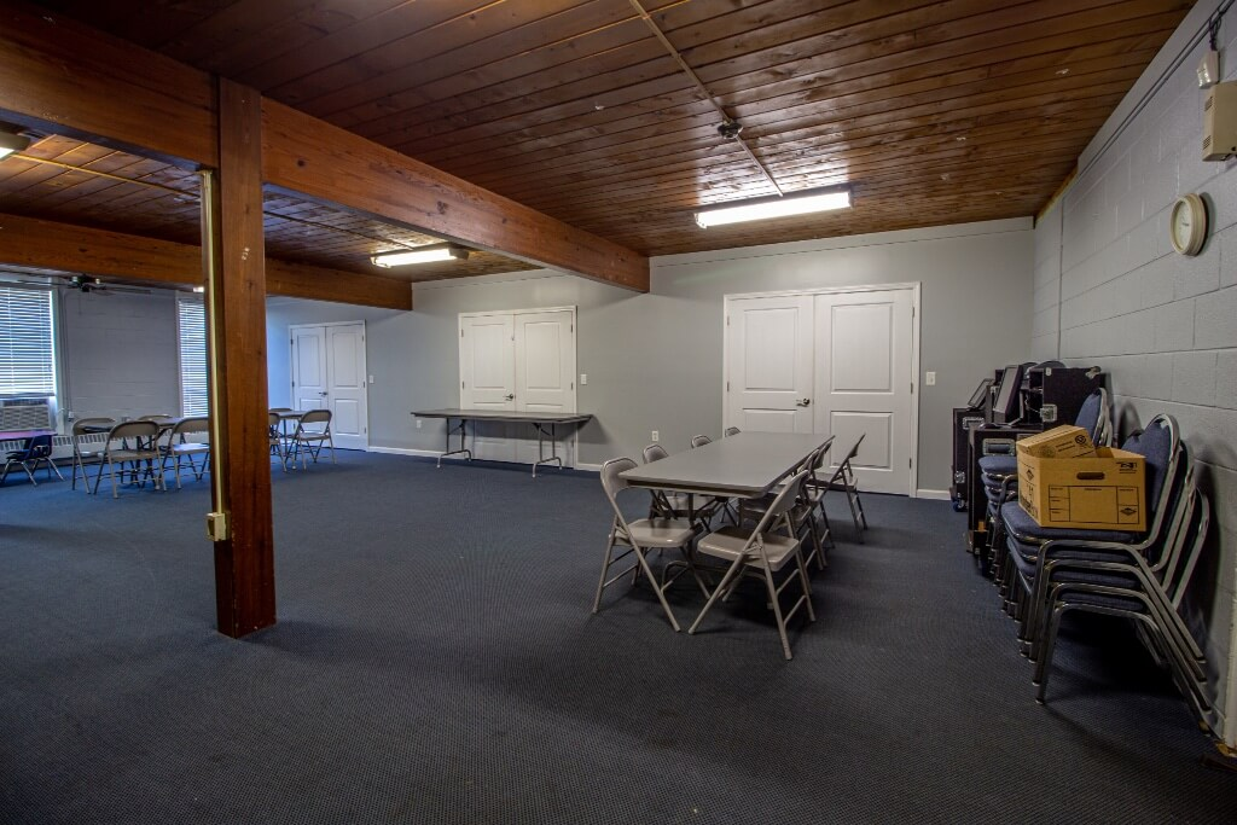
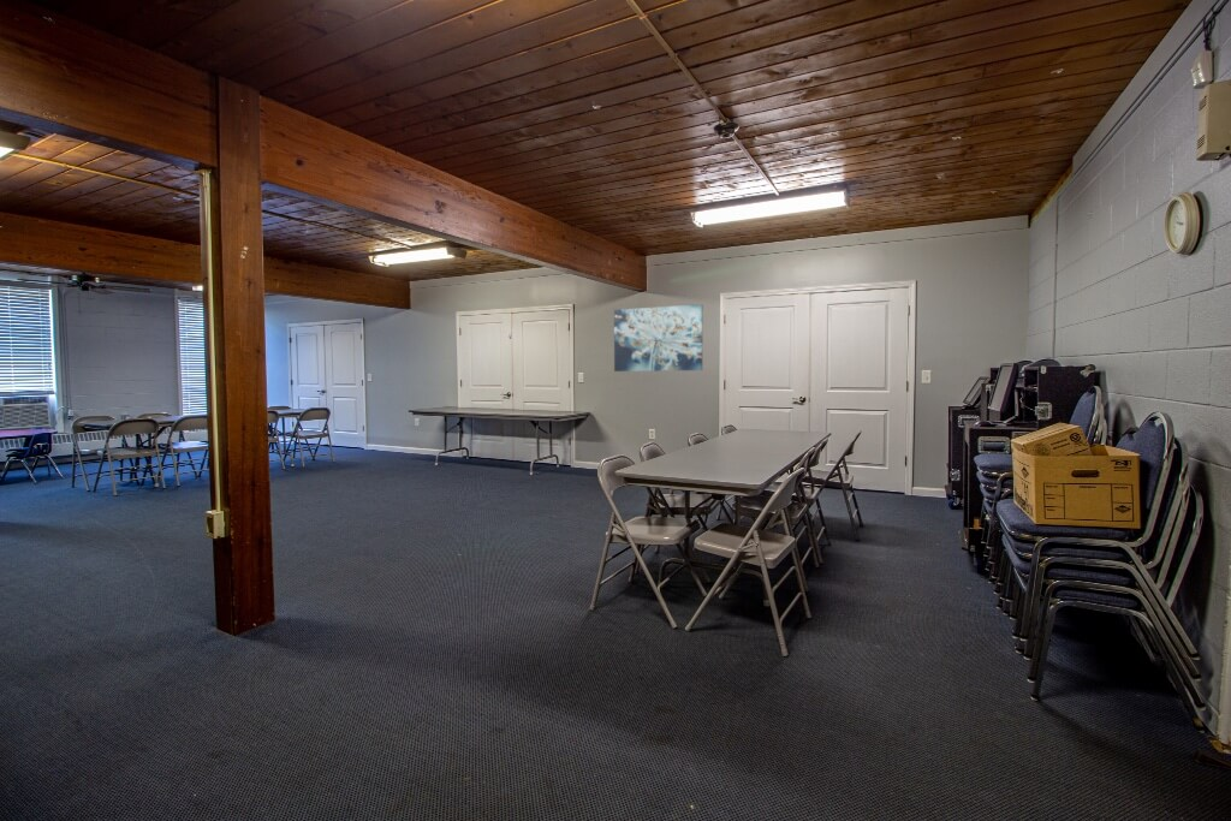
+ wall art [613,303,703,373]
